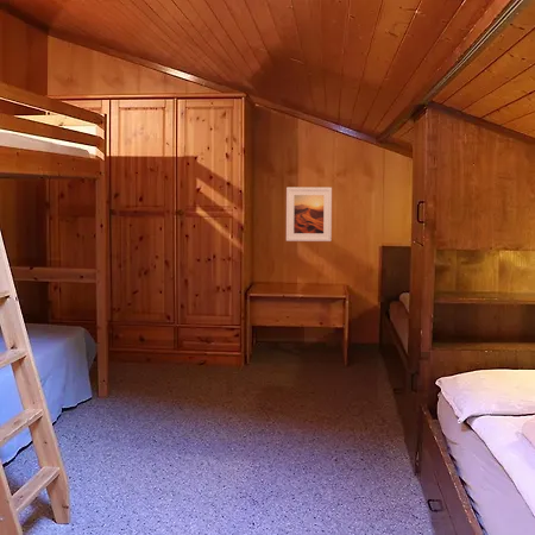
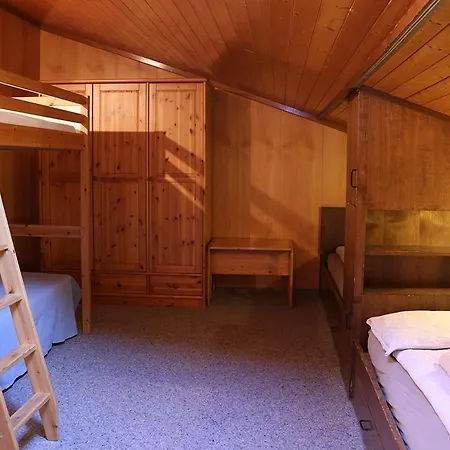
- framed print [285,187,333,243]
